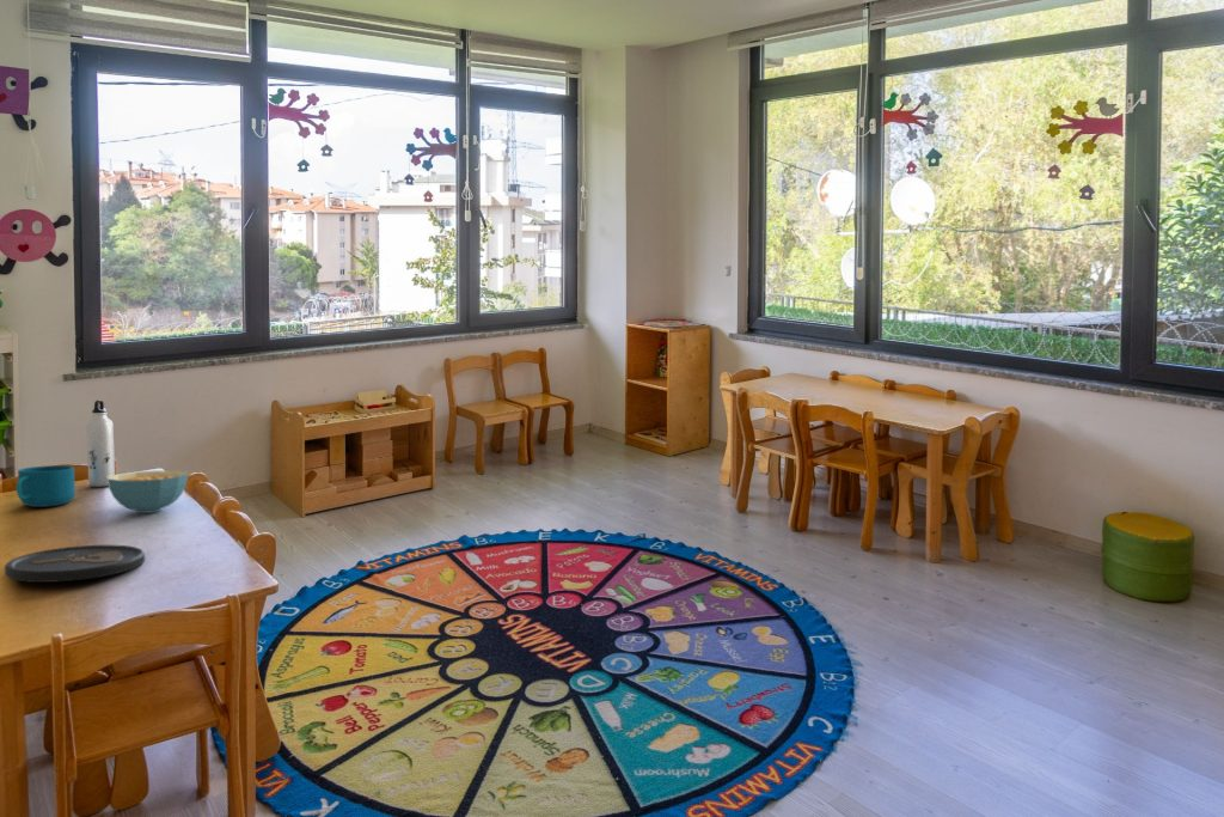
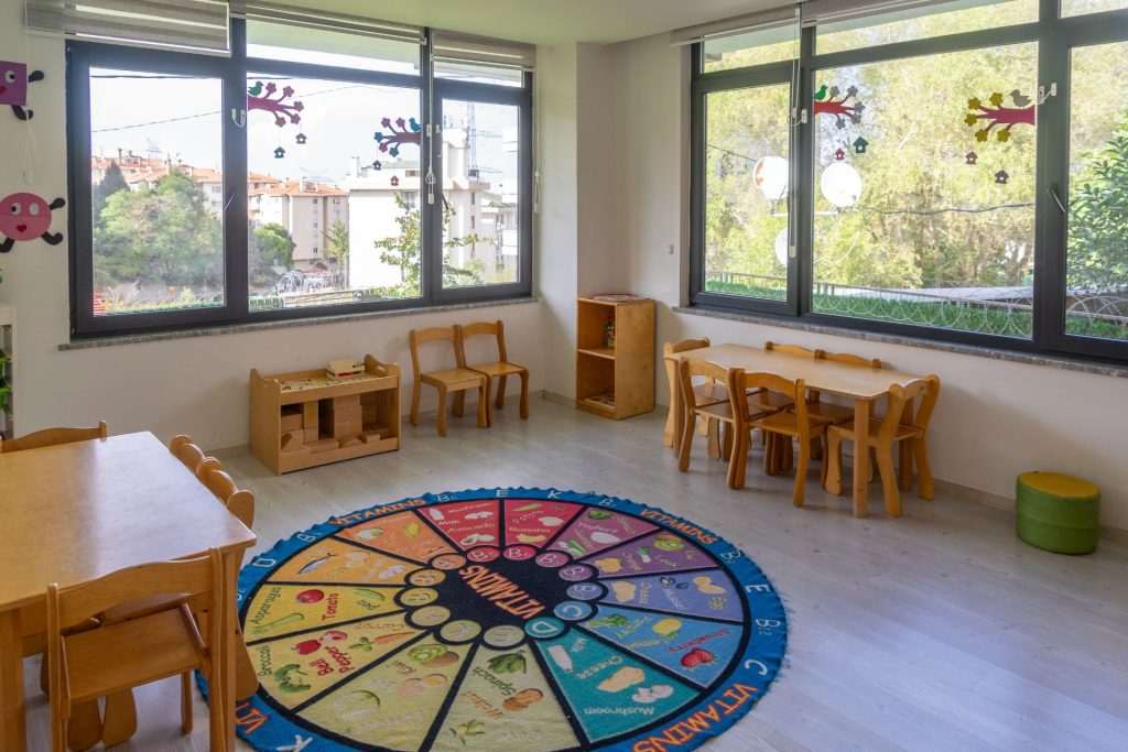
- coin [4,544,146,584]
- water bottle [85,400,116,488]
- cup [16,464,76,508]
- cereal bowl [108,470,189,514]
